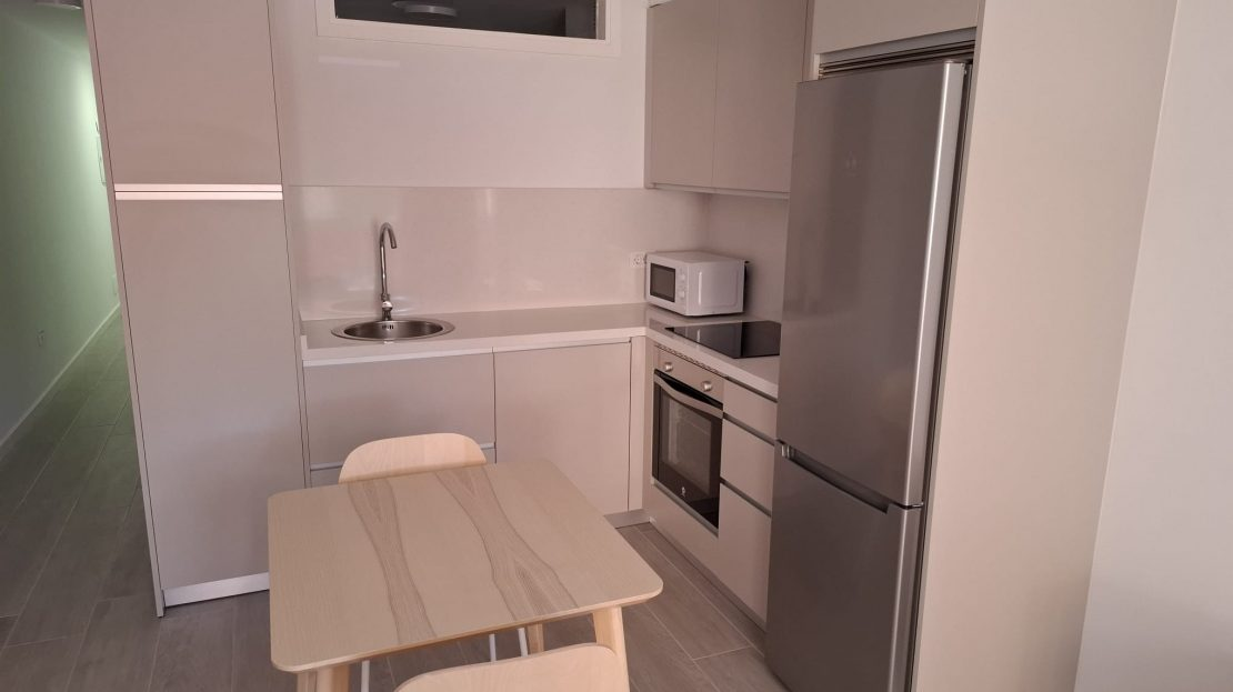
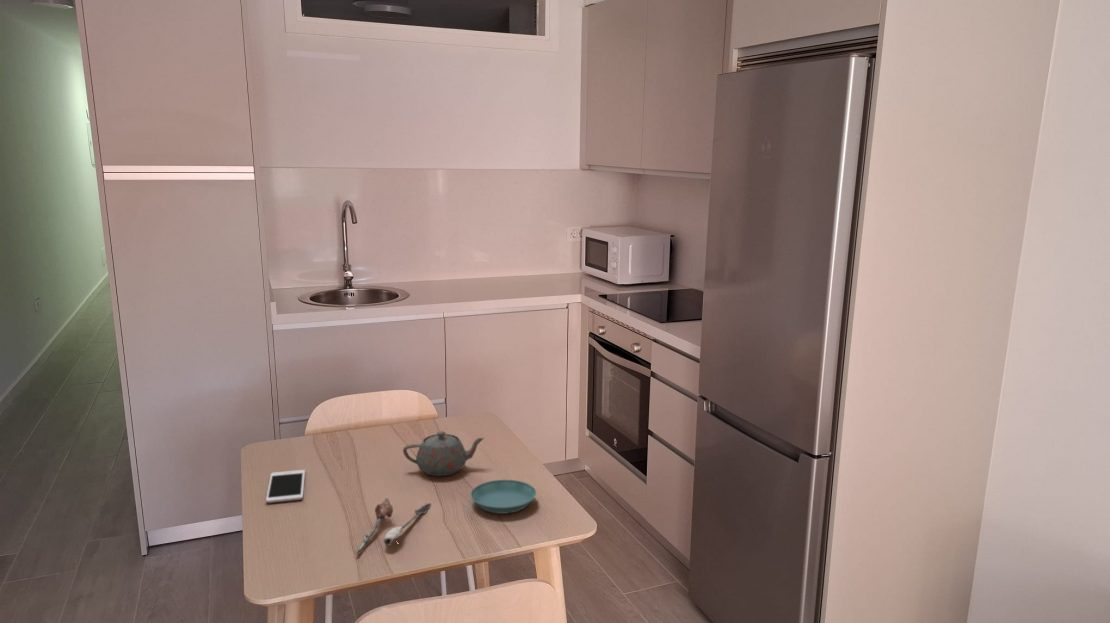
+ cell phone [265,469,306,504]
+ spoon [355,497,432,556]
+ teapot [402,430,486,477]
+ saucer [470,479,537,515]
